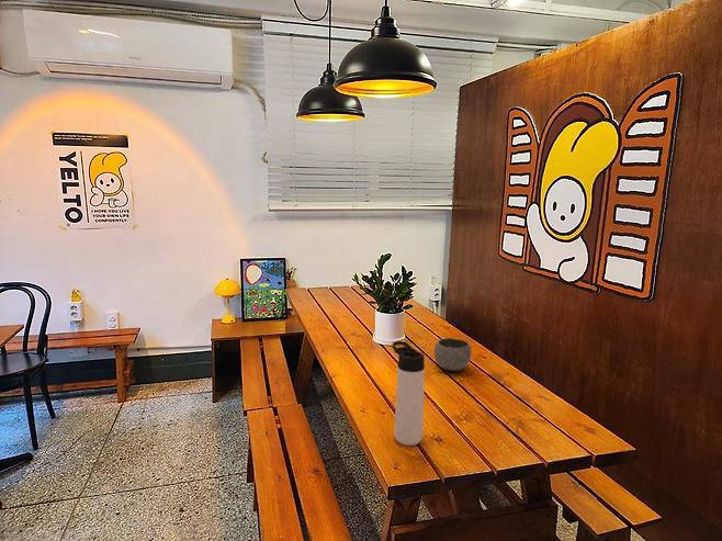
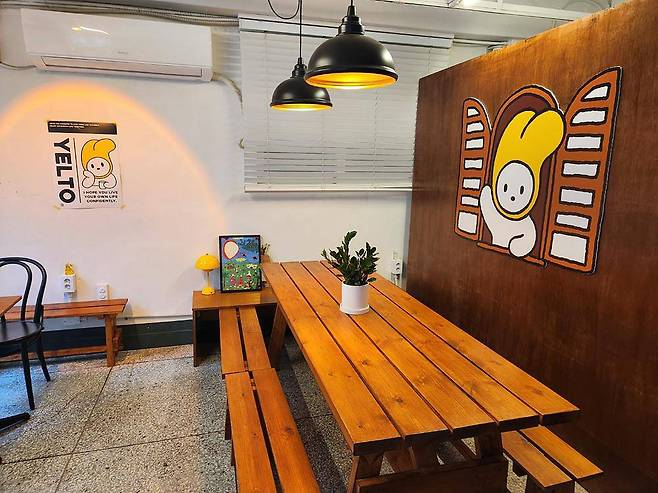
- thermos bottle [392,340,426,447]
- ceramic bowl [433,337,472,372]
